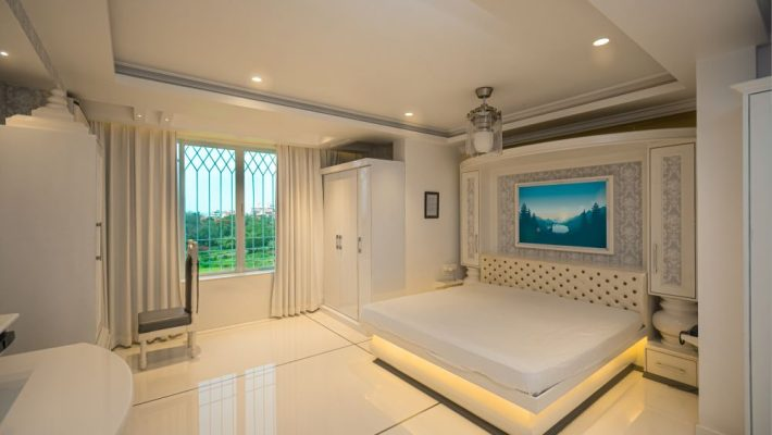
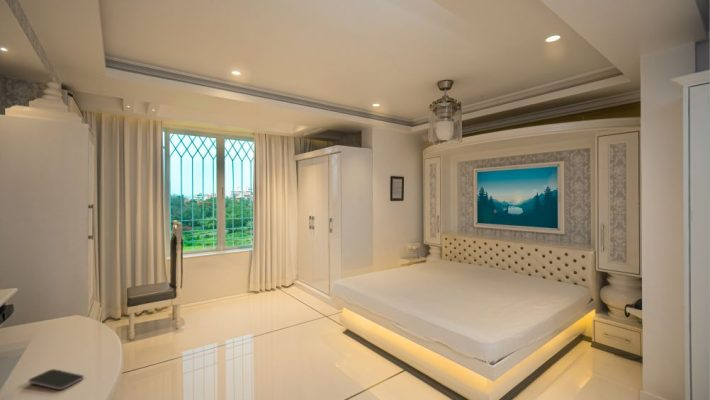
+ smartphone [28,368,85,391]
